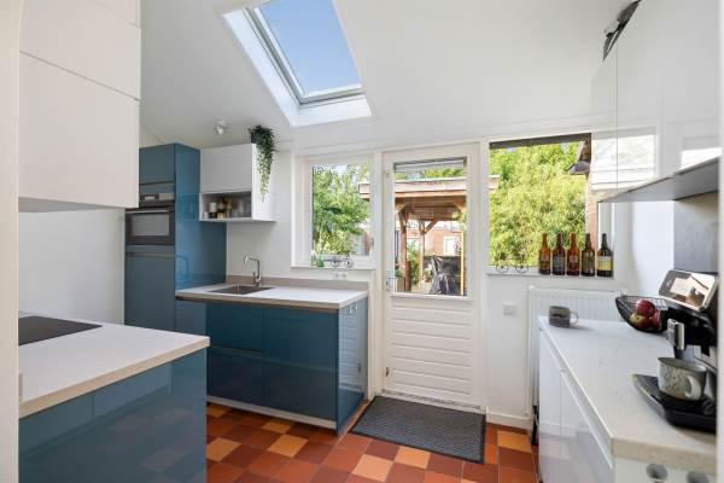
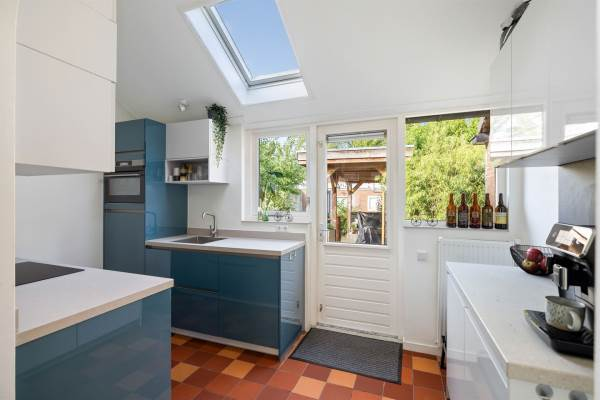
- mug [547,304,579,327]
